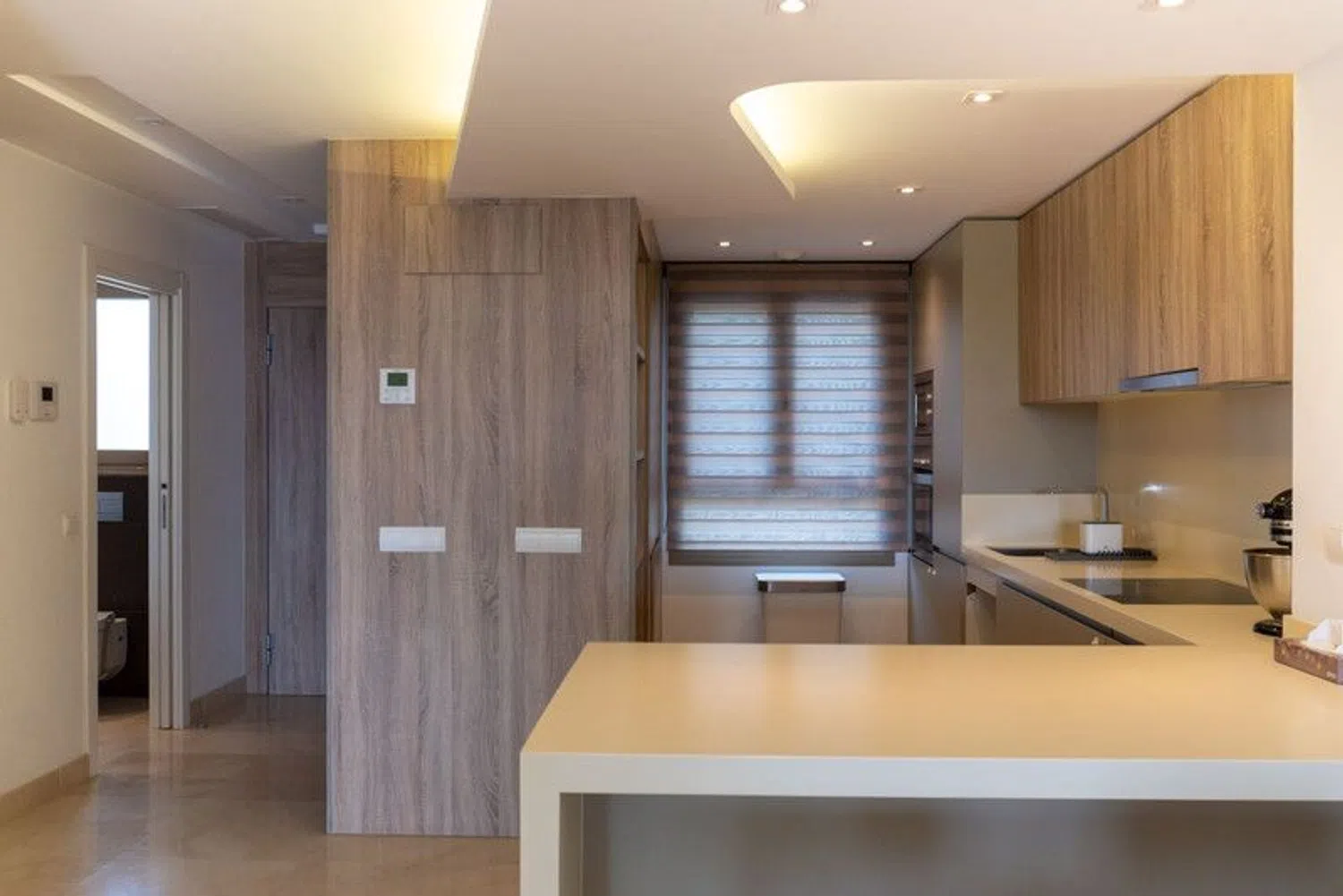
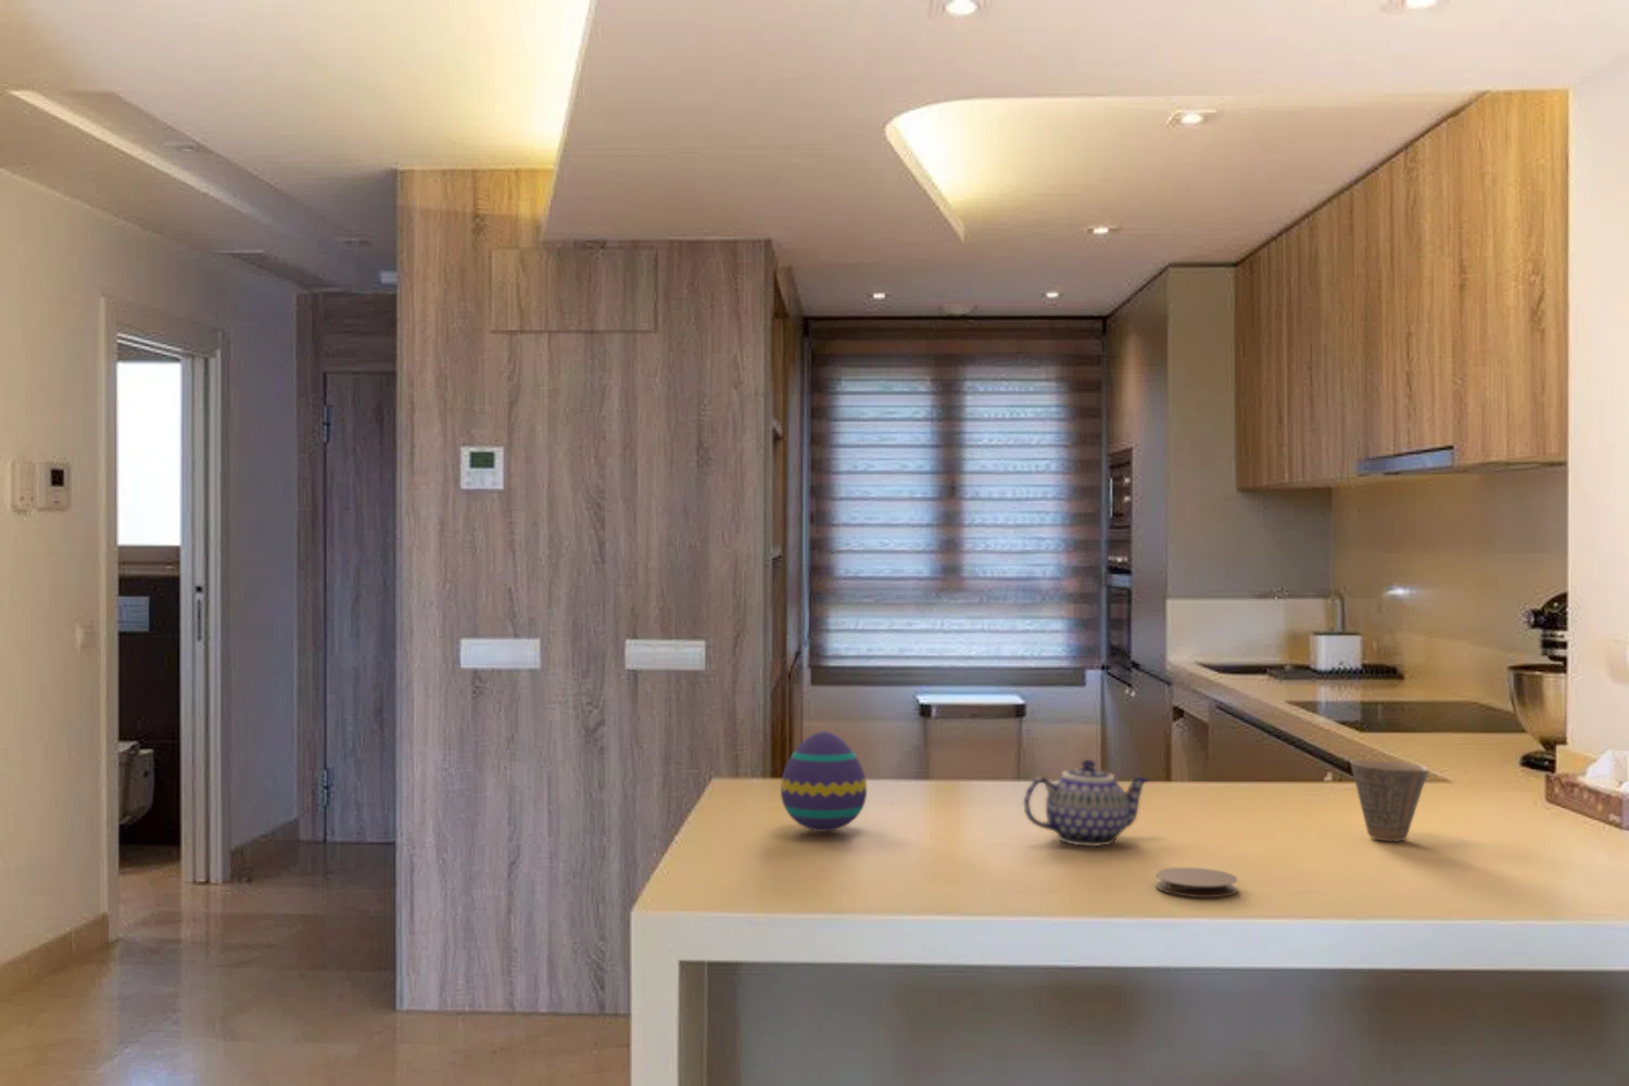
+ cup [1350,760,1430,842]
+ teapot [1023,759,1151,847]
+ decorative egg [780,730,867,833]
+ coaster [1155,867,1240,898]
